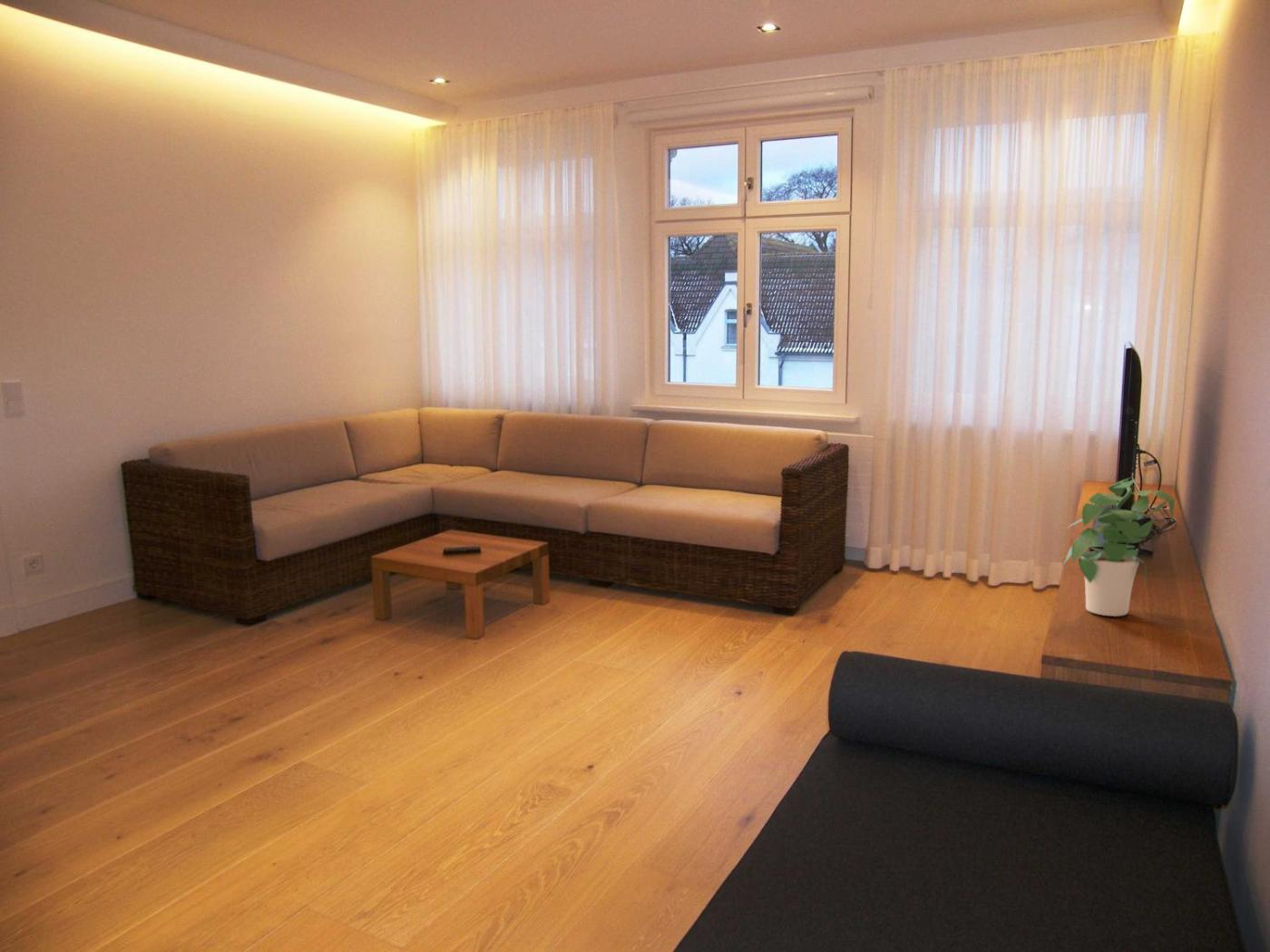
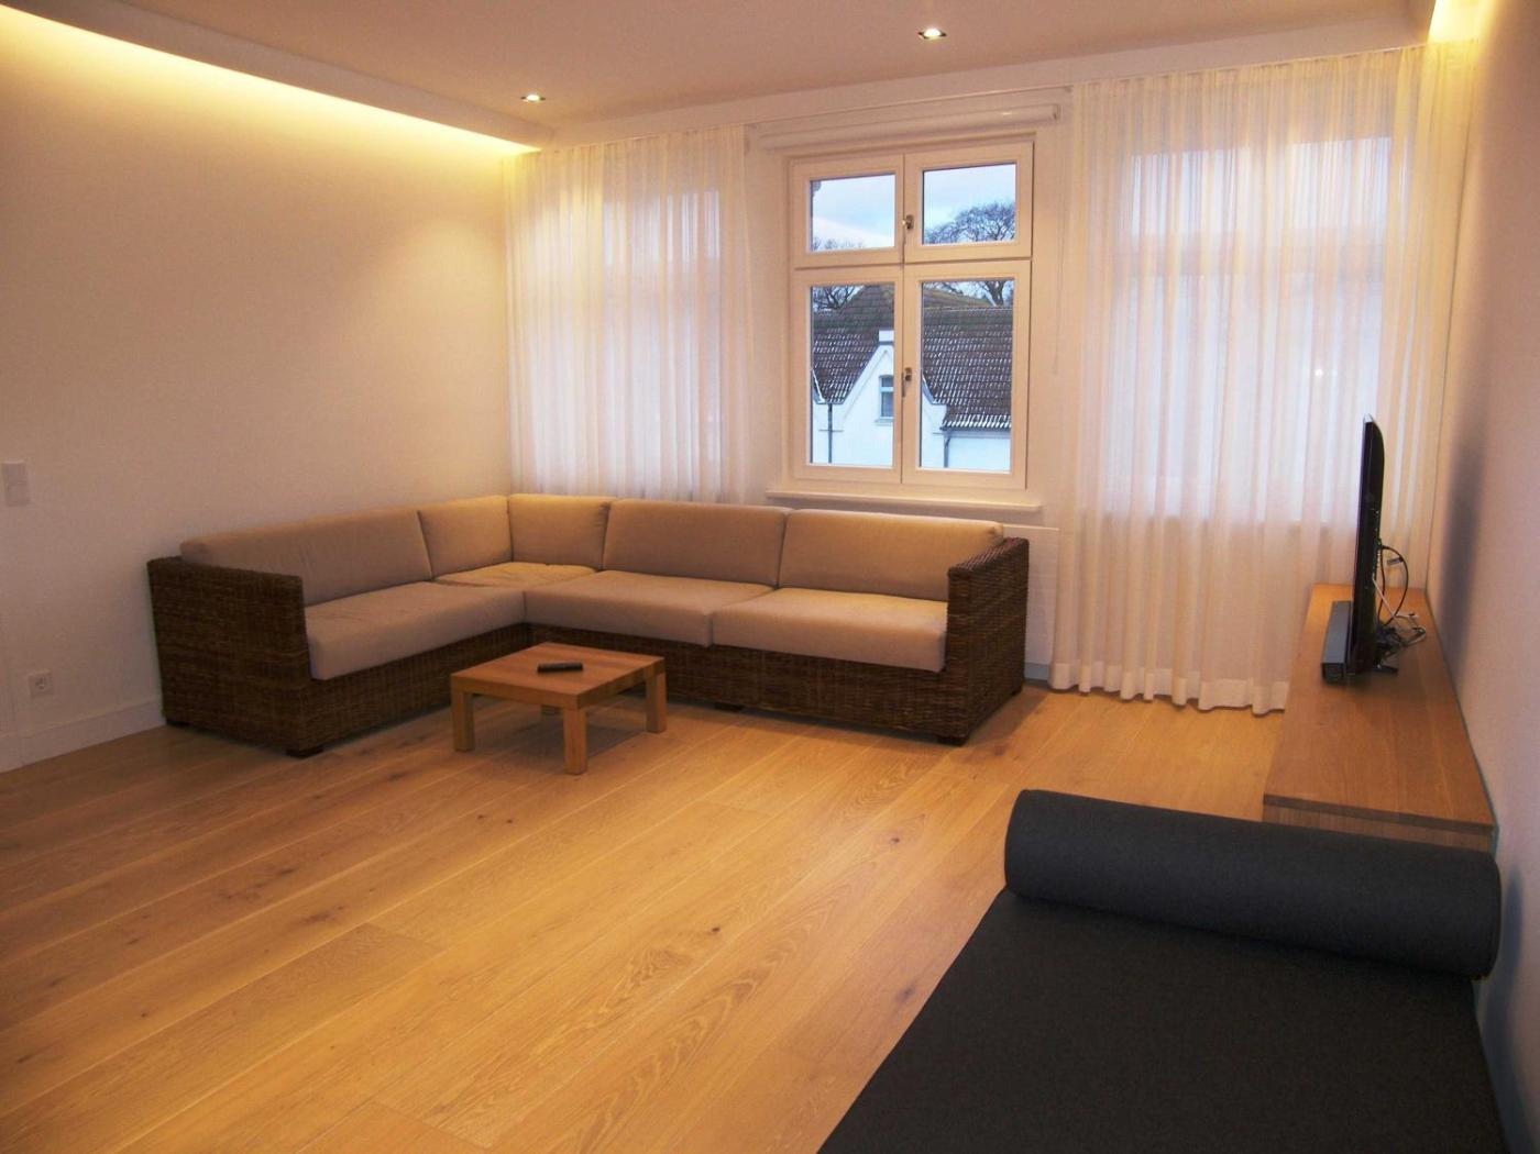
- potted plant [1062,477,1176,617]
